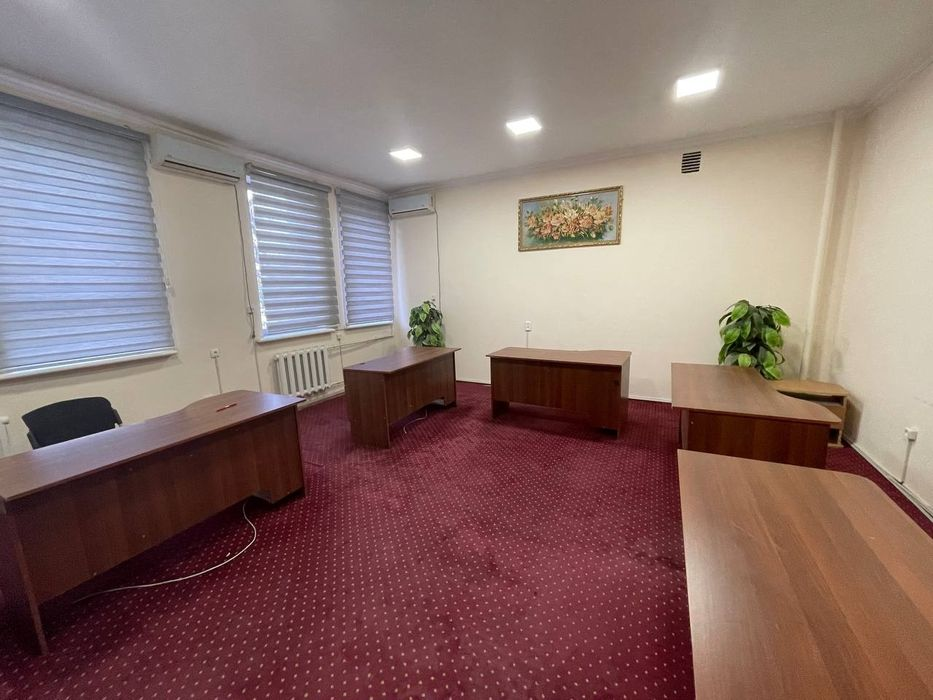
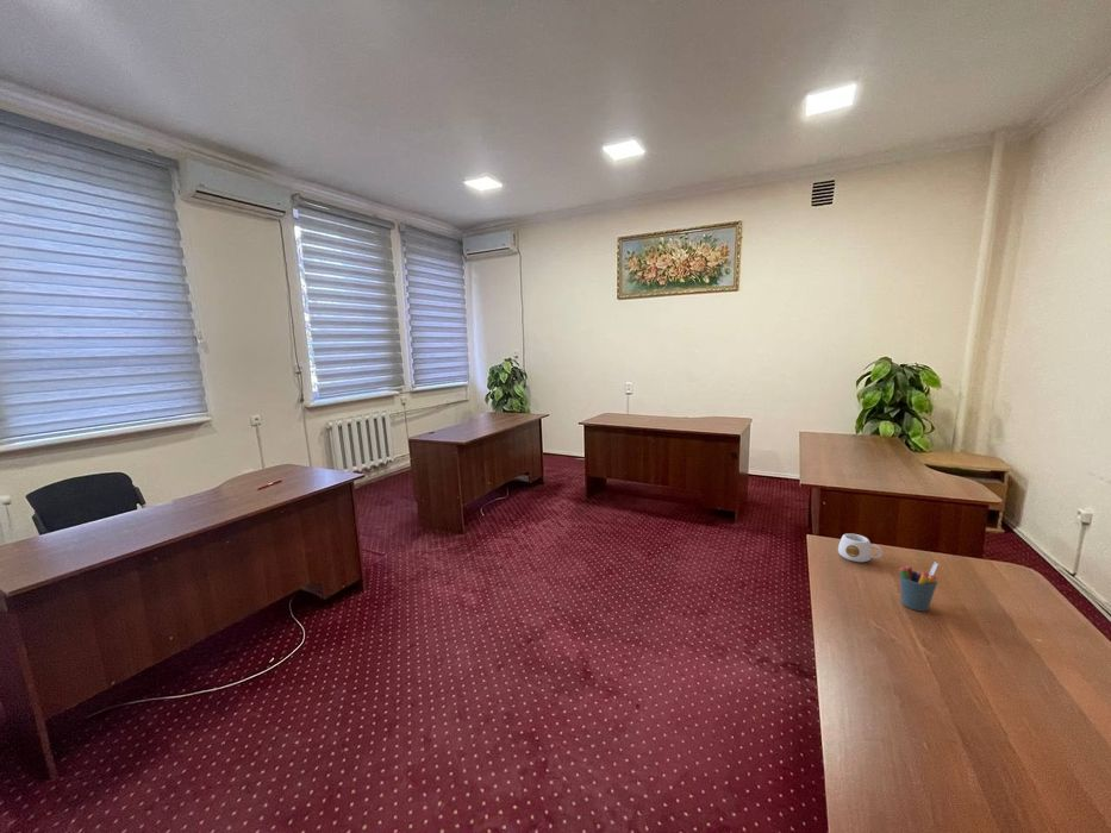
+ pen holder [898,560,940,613]
+ mug [837,533,884,563]
